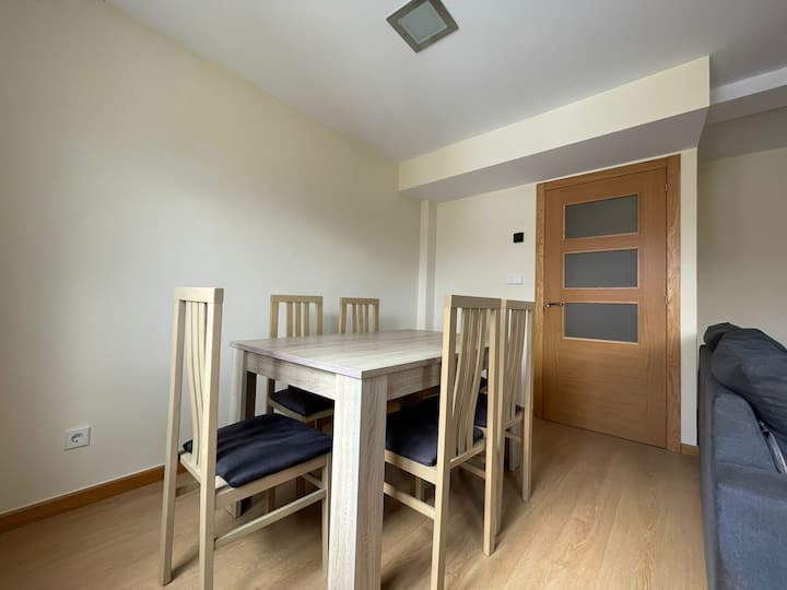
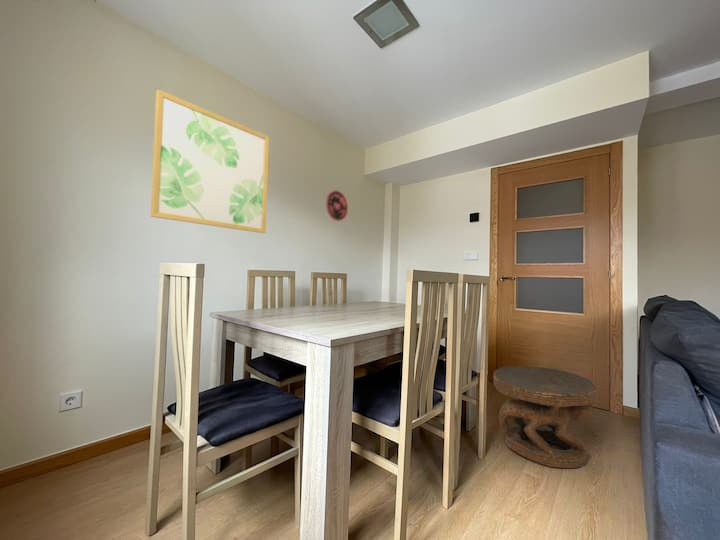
+ plate [325,189,349,222]
+ side table [492,365,598,469]
+ wall art [150,88,270,234]
